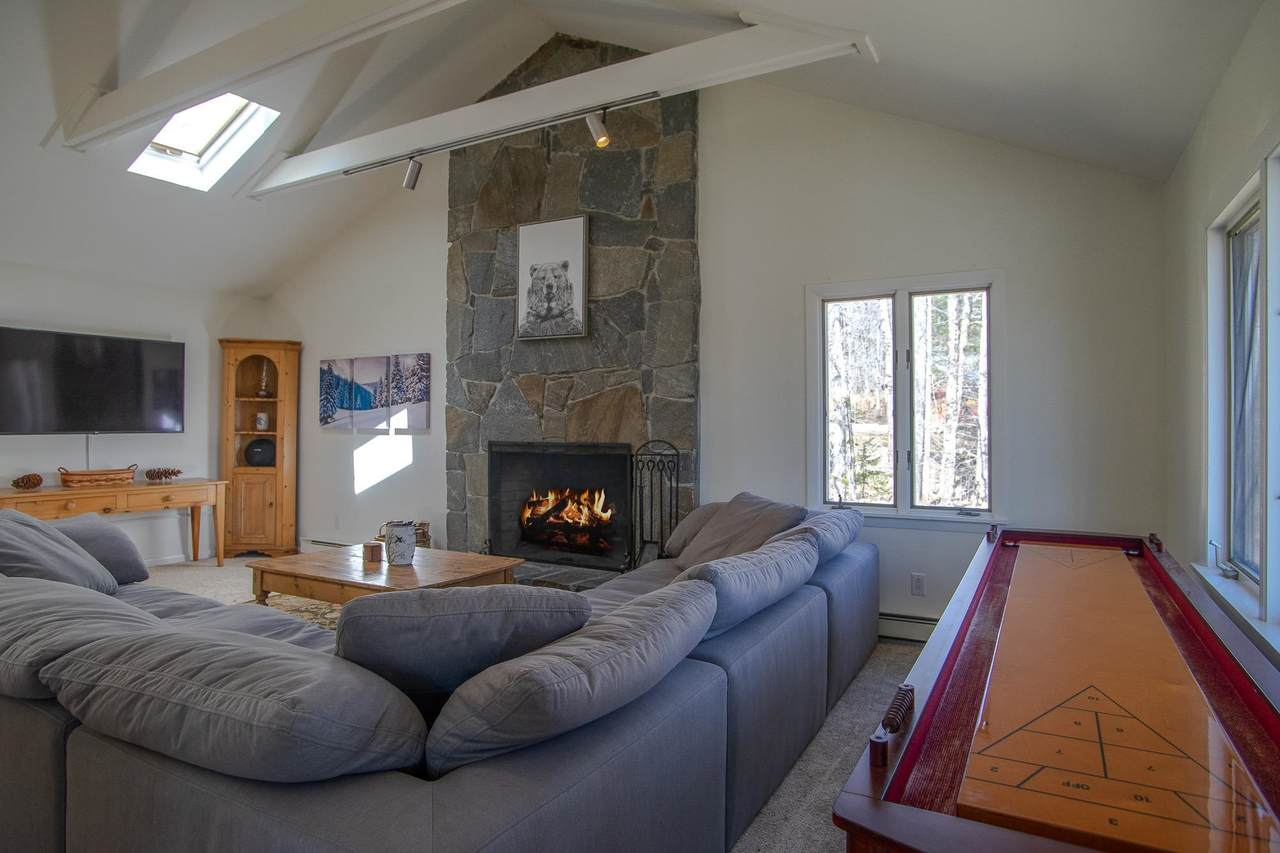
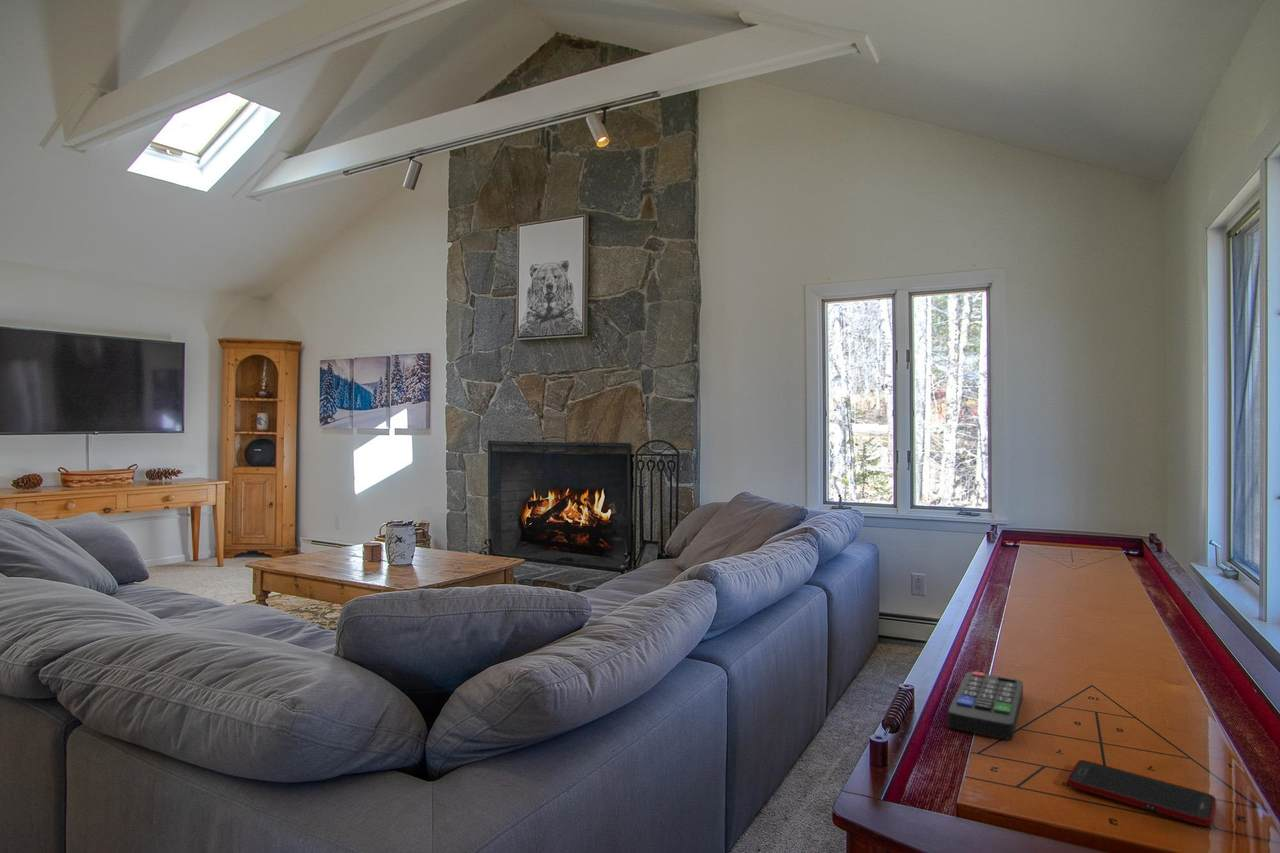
+ remote control [947,671,1024,741]
+ cell phone [1066,759,1217,827]
